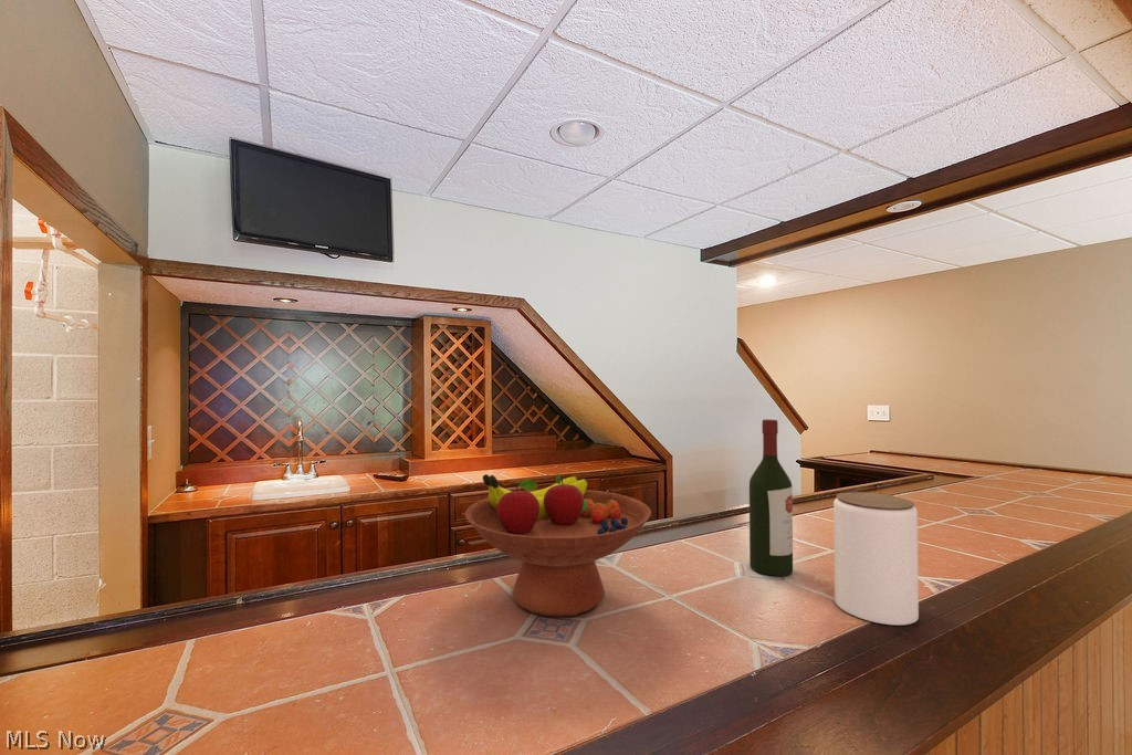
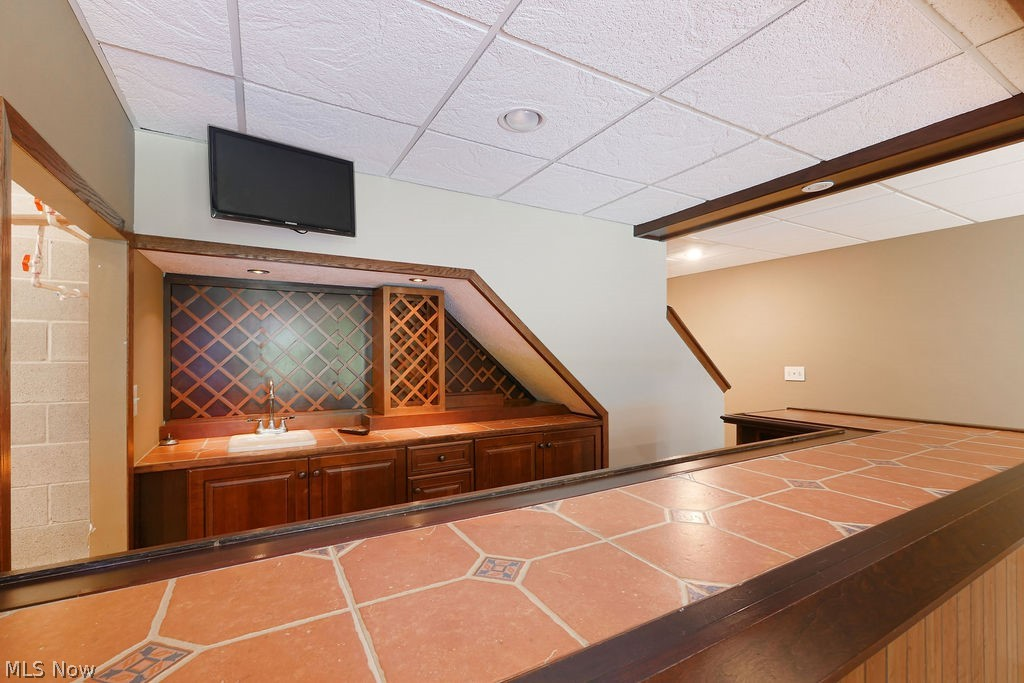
- wine bottle [748,418,794,577]
- fruit bowl [464,473,652,618]
- jar [832,491,920,627]
